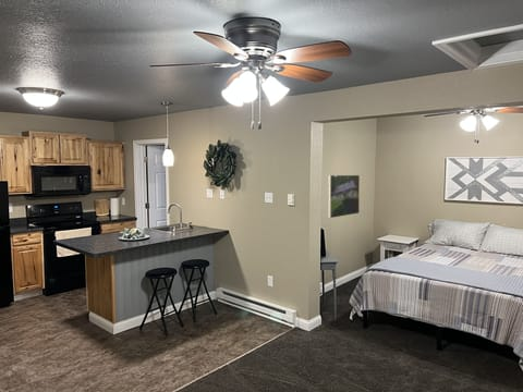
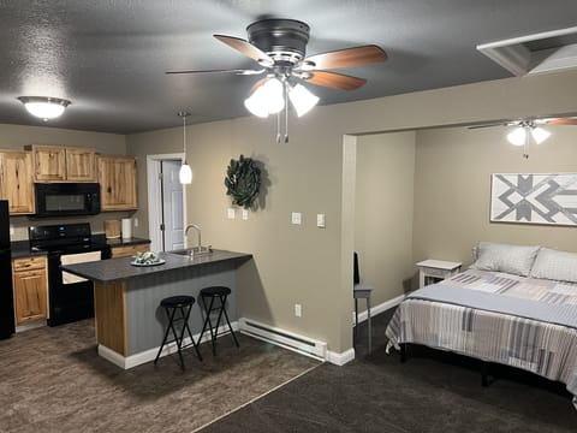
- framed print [327,174,361,219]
